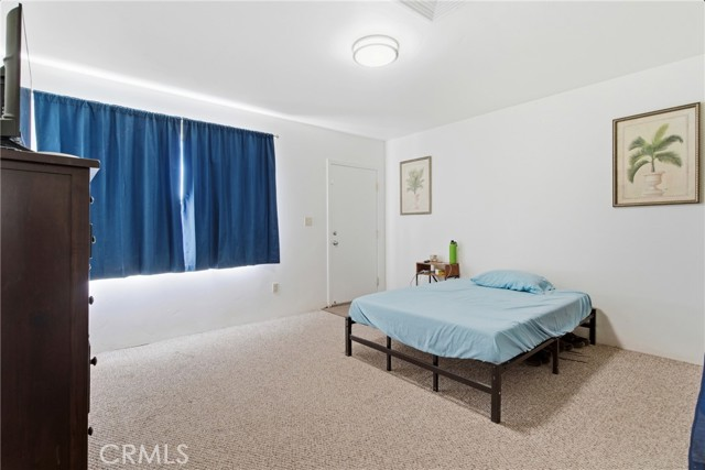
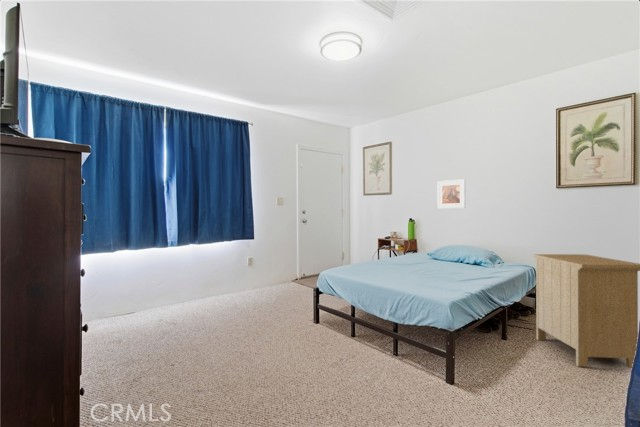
+ nightstand [533,253,640,369]
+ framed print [437,178,466,209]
